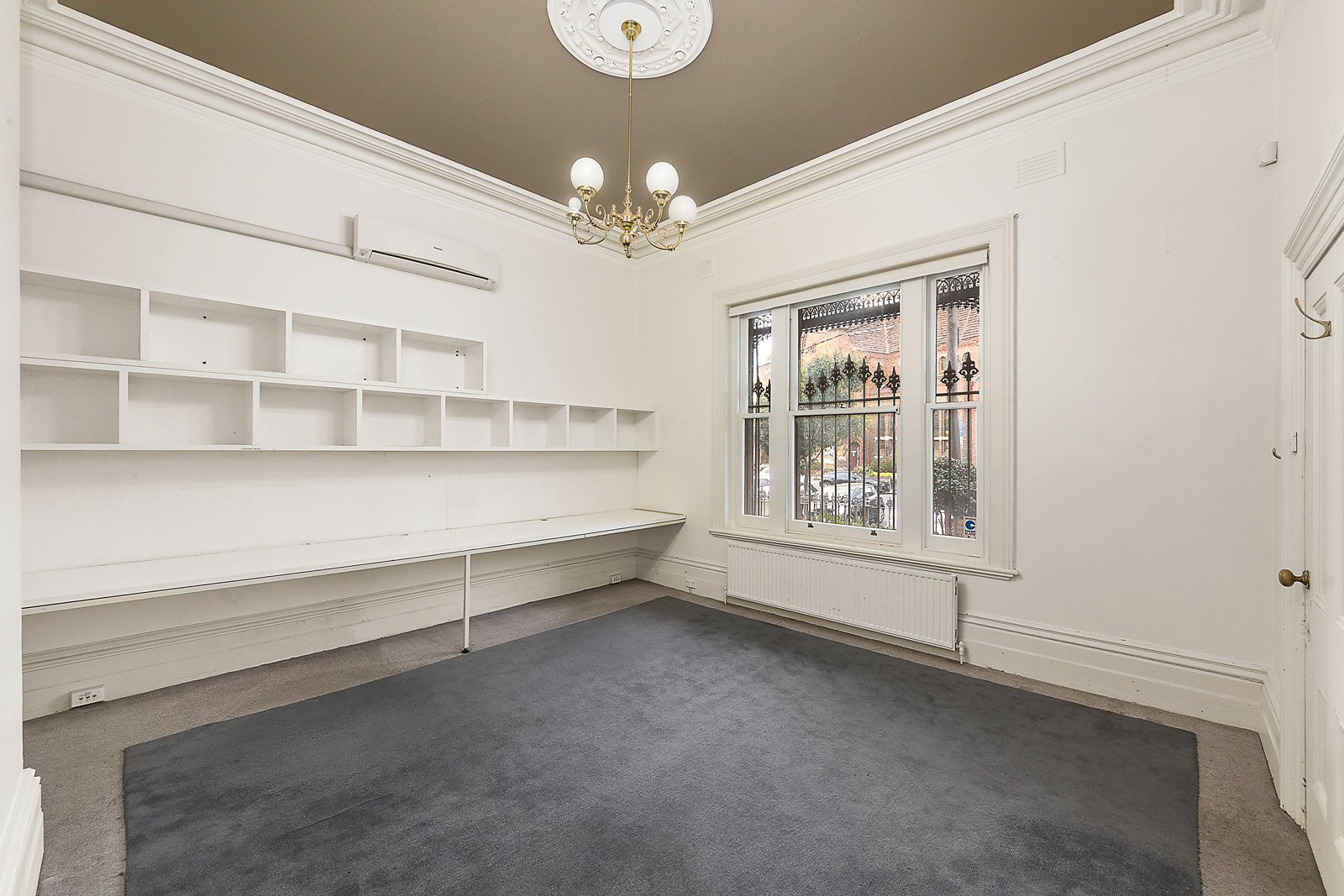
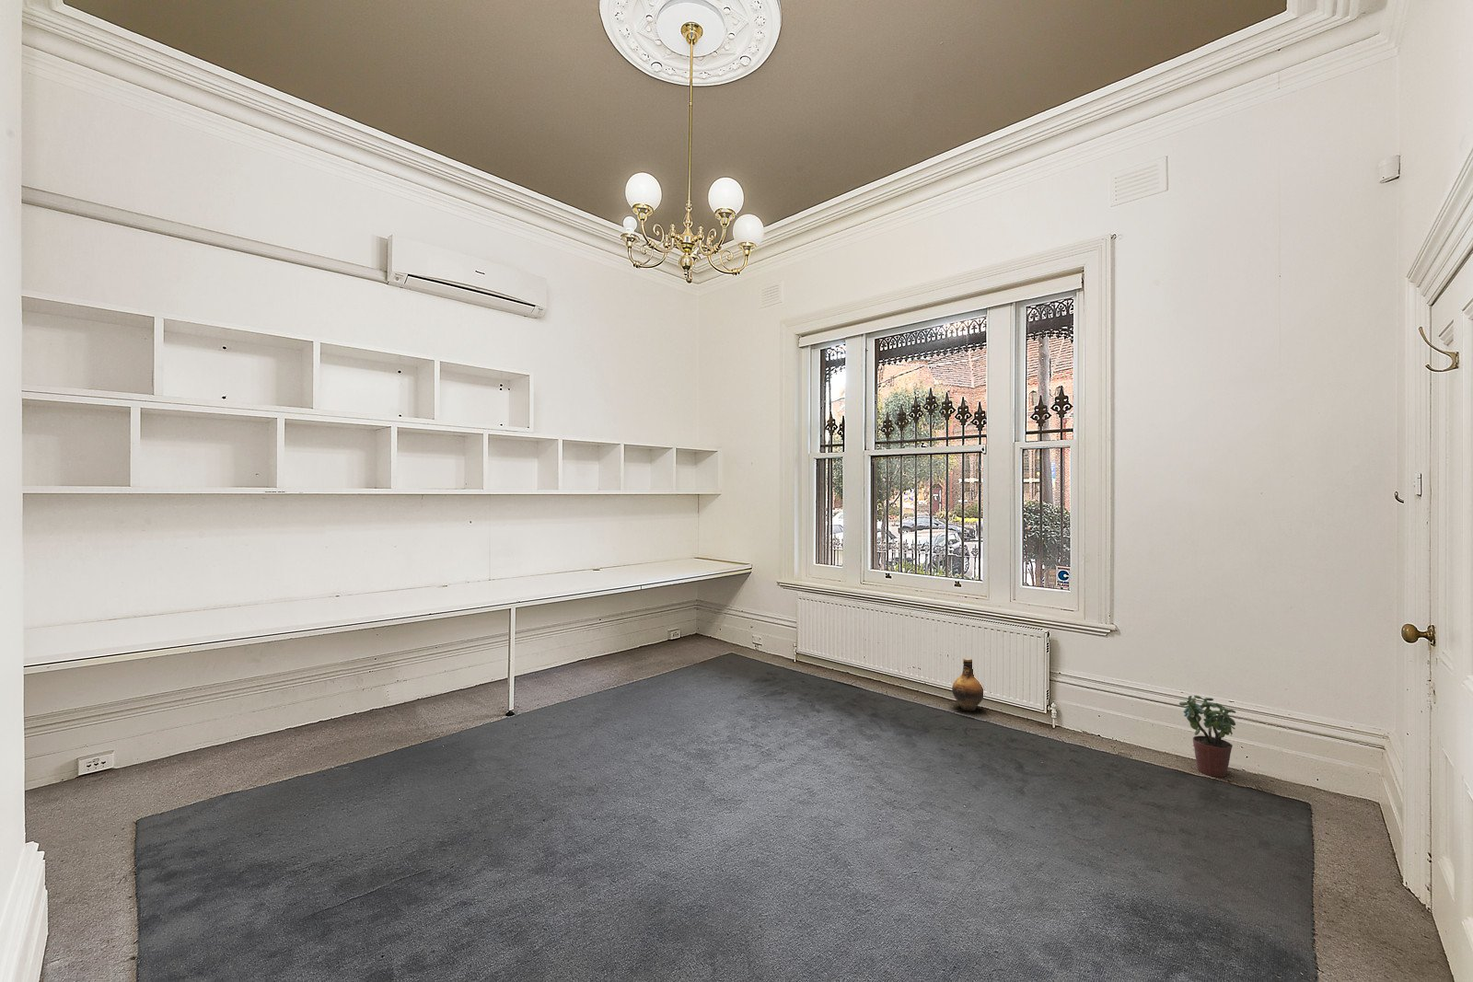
+ potted plant [1178,695,1236,778]
+ ceramic jug [951,658,984,711]
